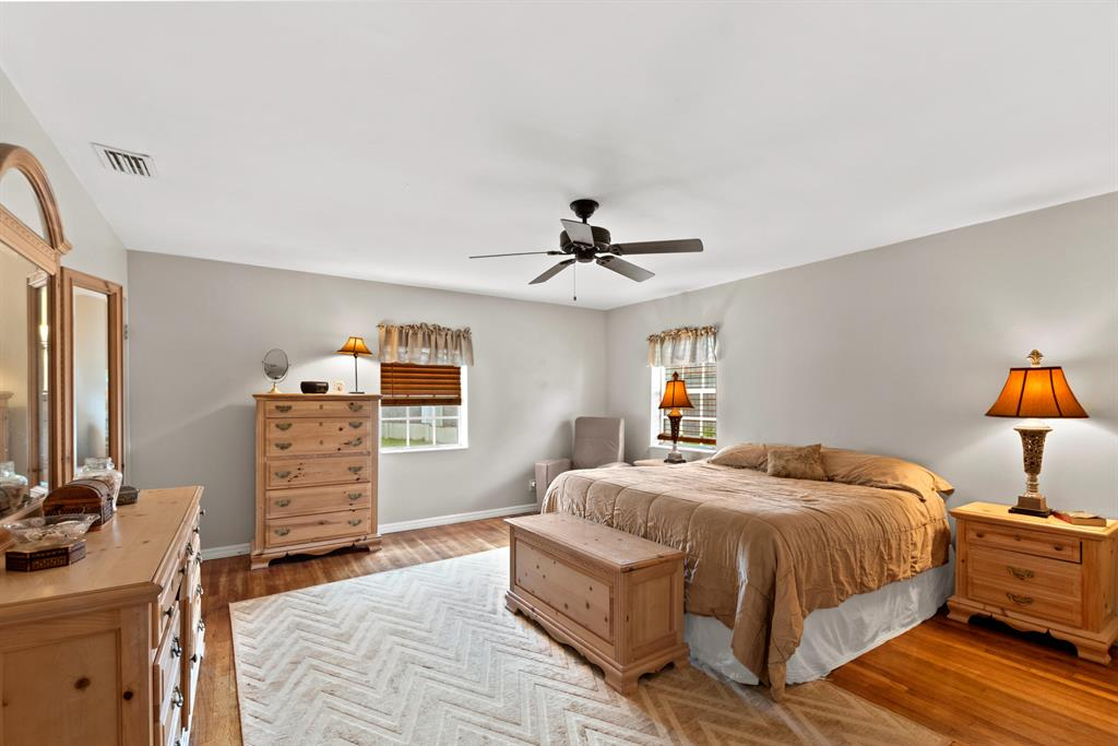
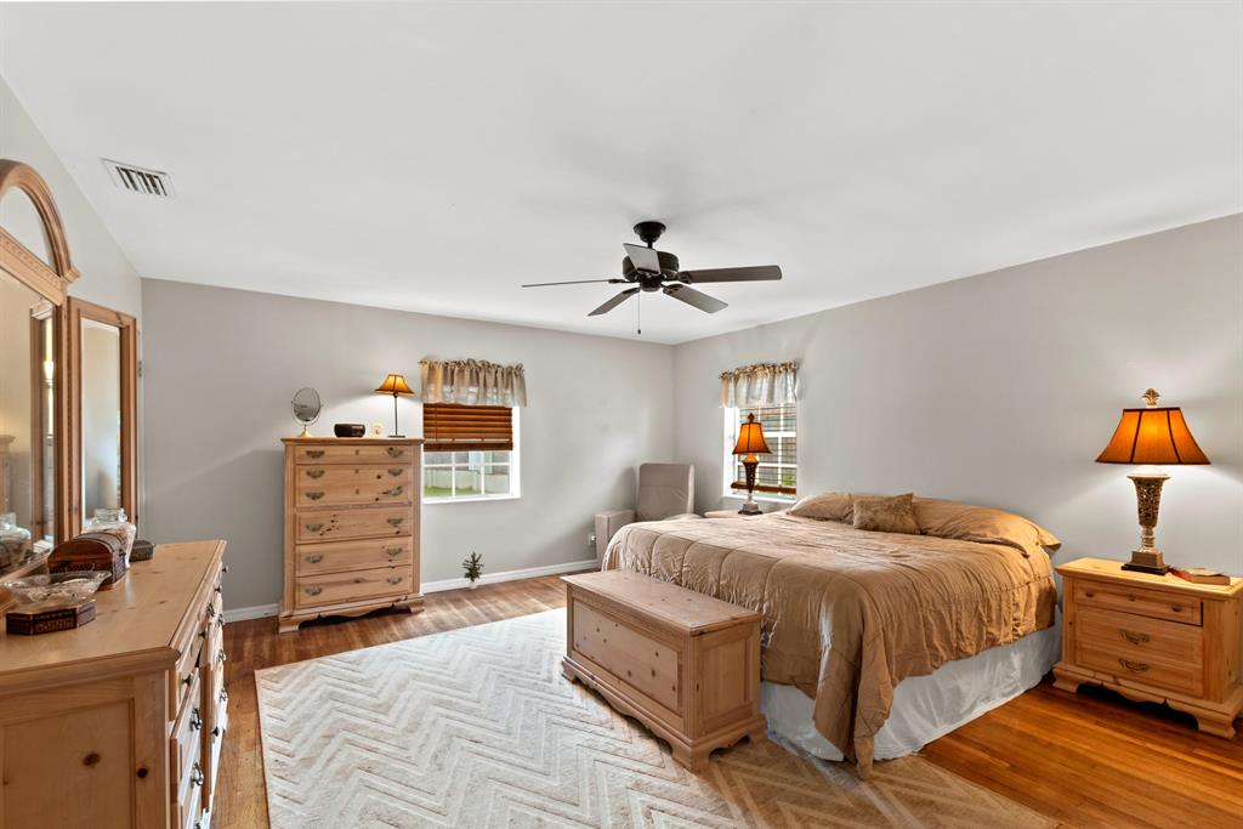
+ potted plant [461,551,484,590]
